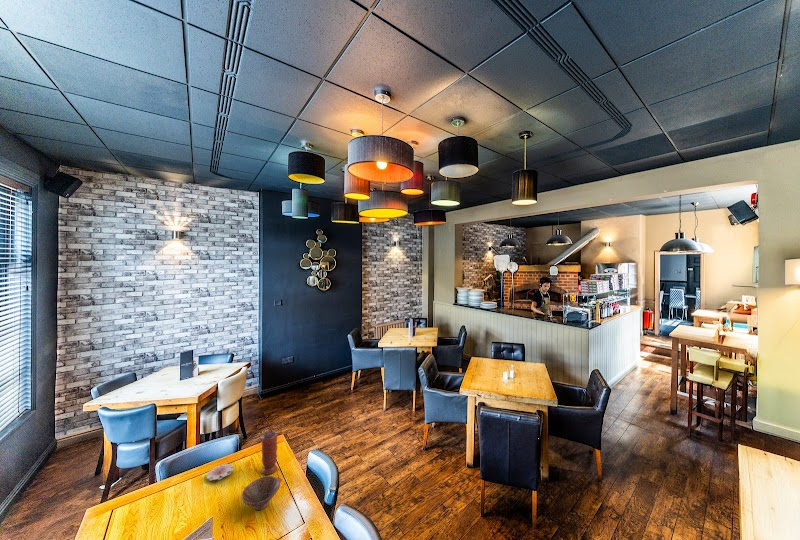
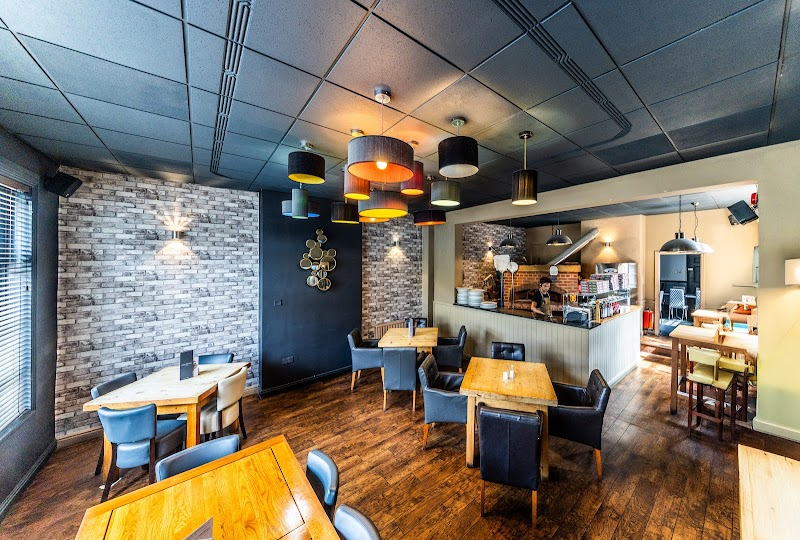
- spice grinder [260,430,278,476]
- bowl [241,475,281,511]
- flower [205,463,235,481]
